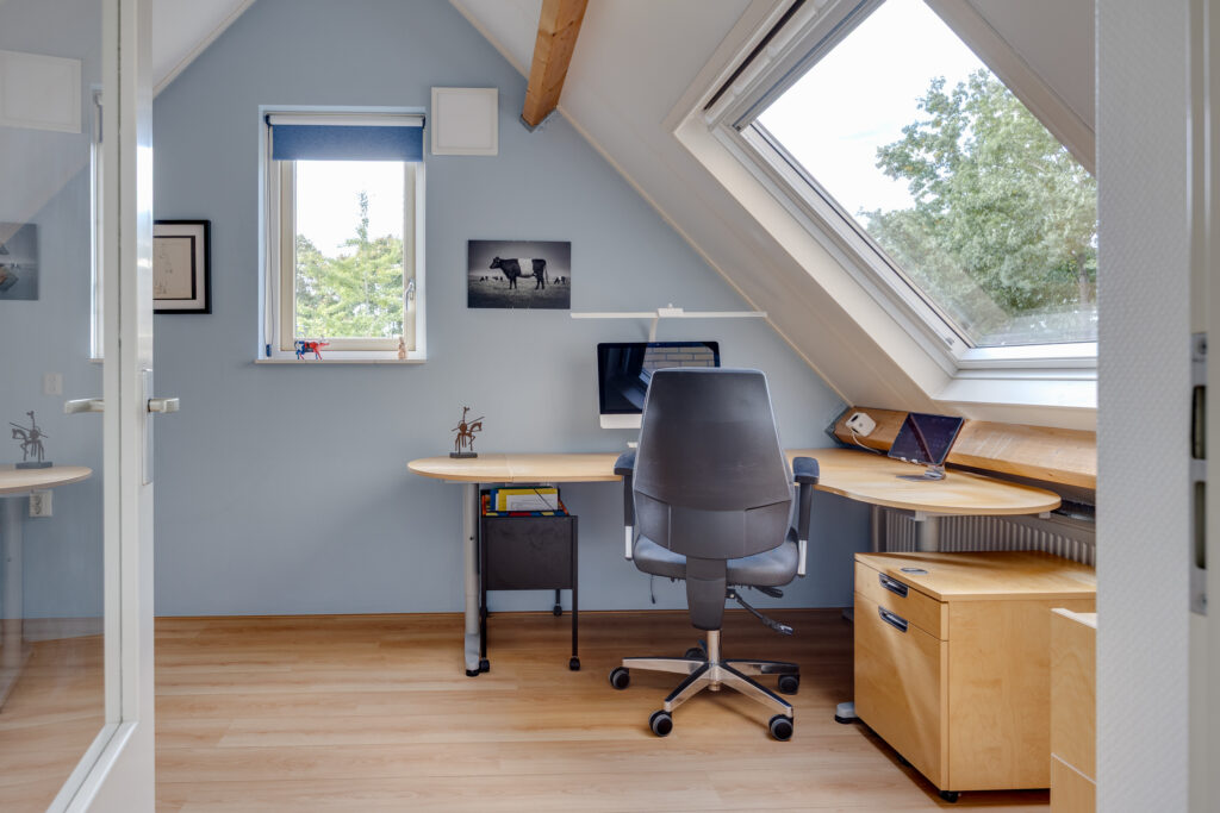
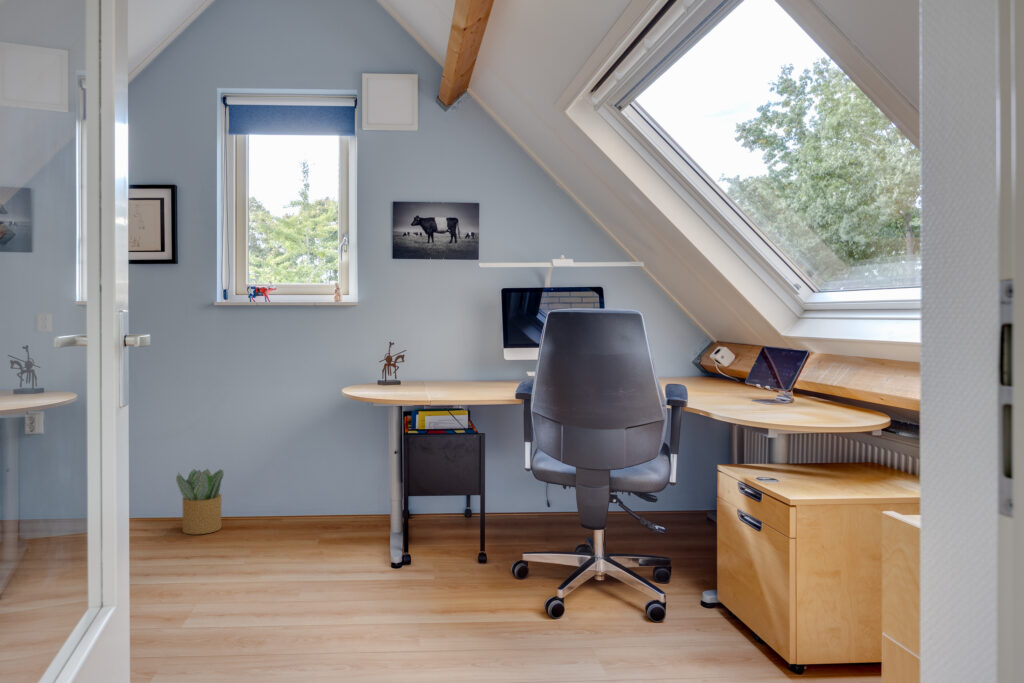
+ potted plant [175,468,225,535]
